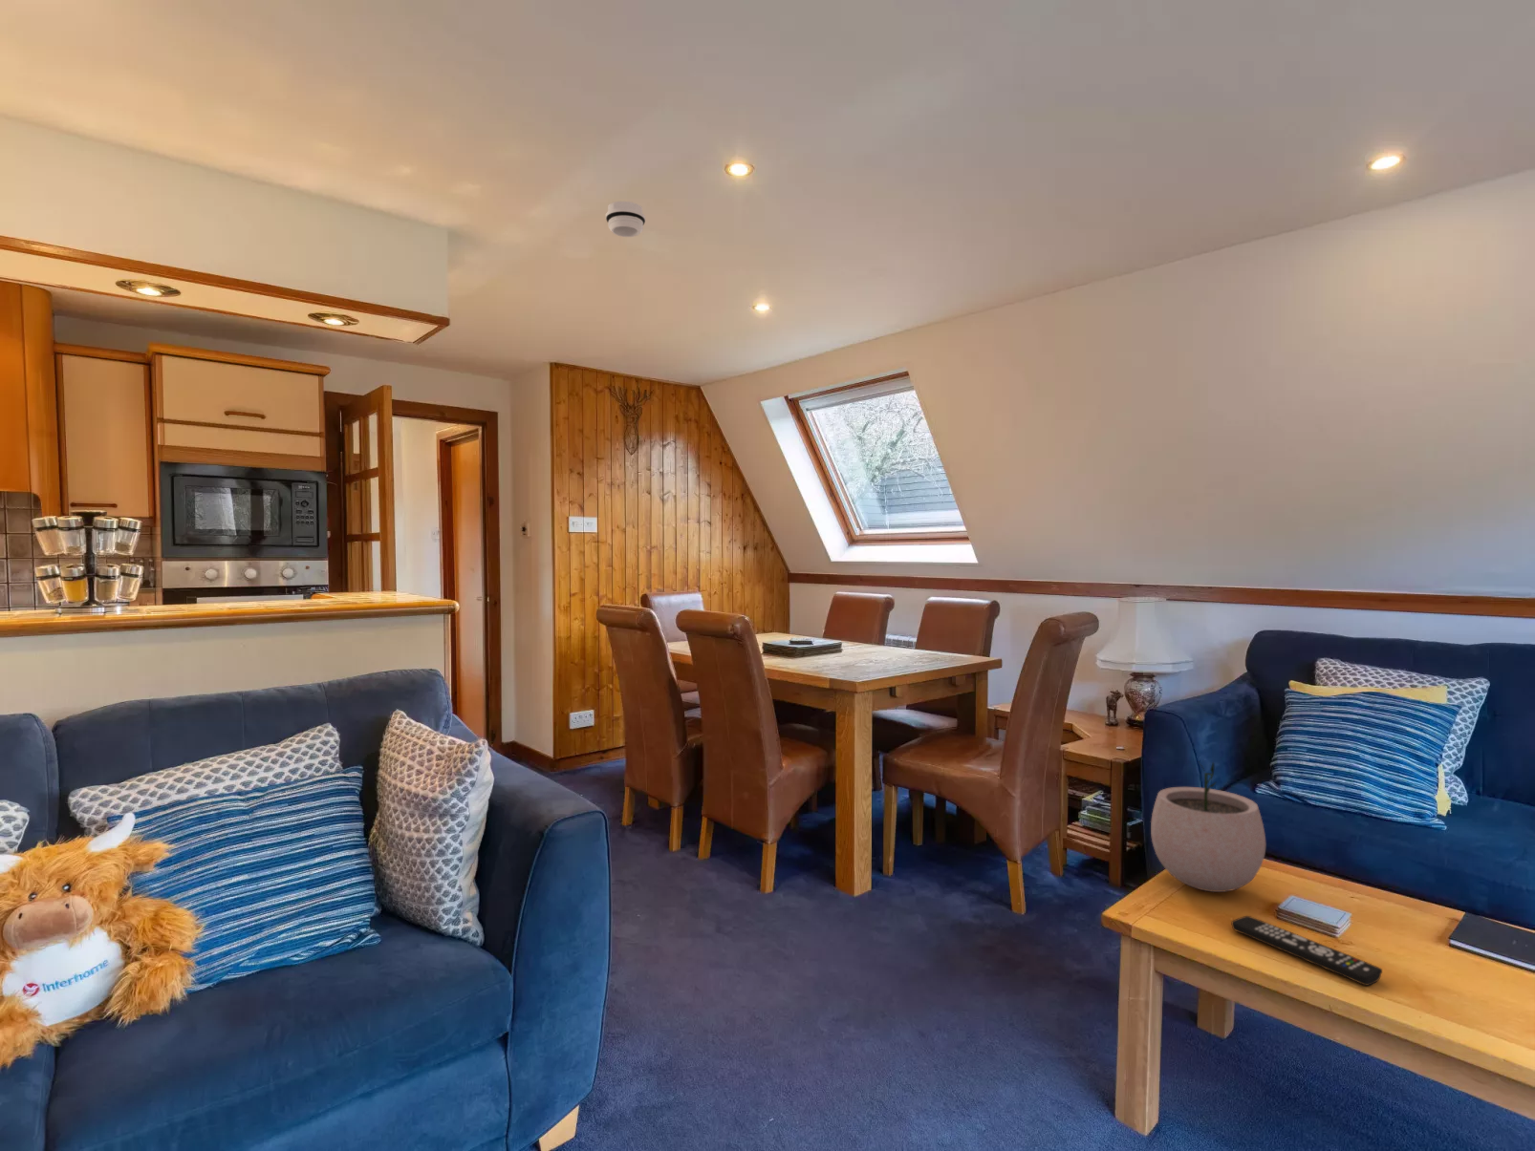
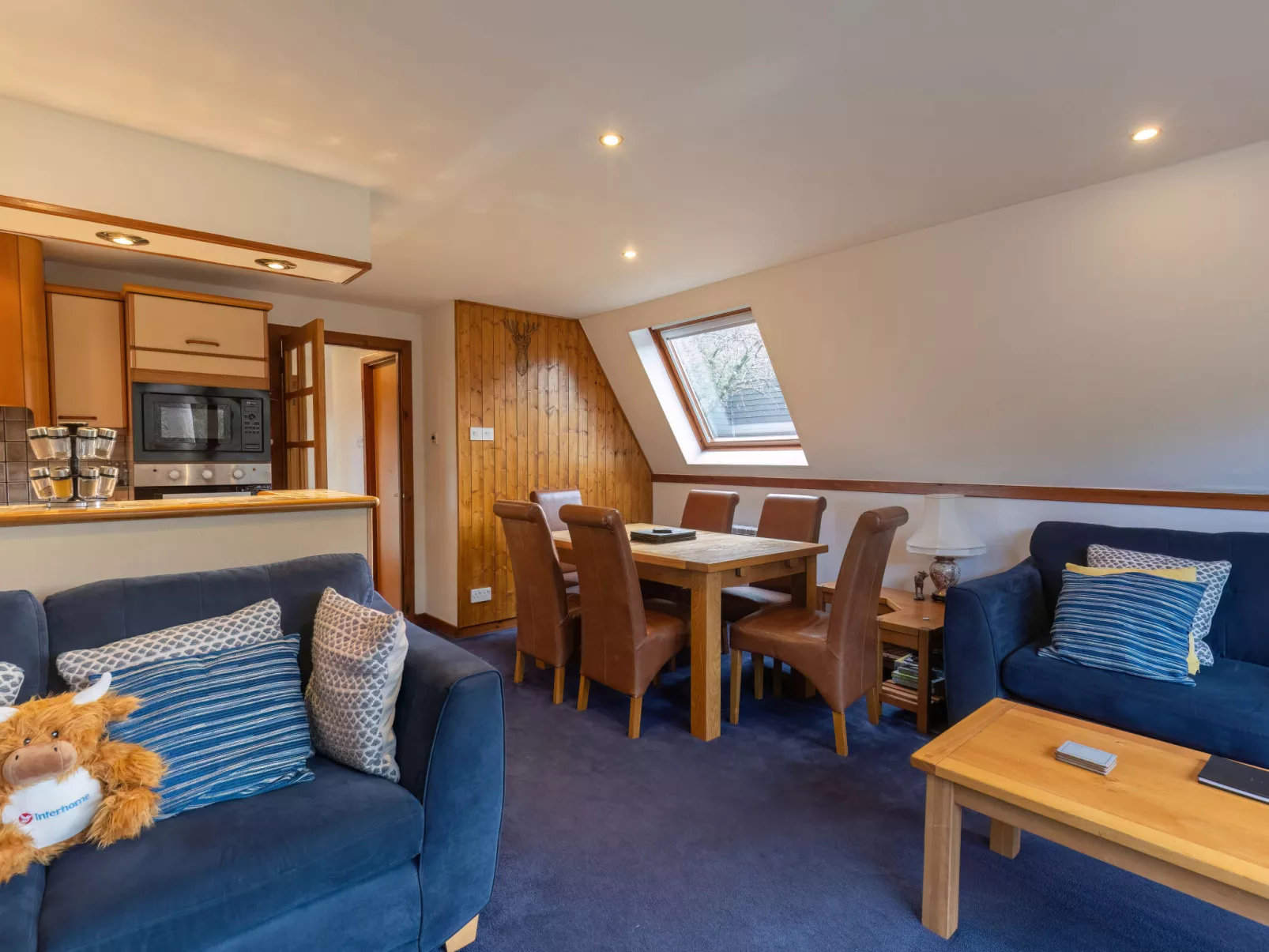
- smoke detector [605,201,646,238]
- remote control [1231,915,1383,987]
- plant pot [1150,759,1266,893]
